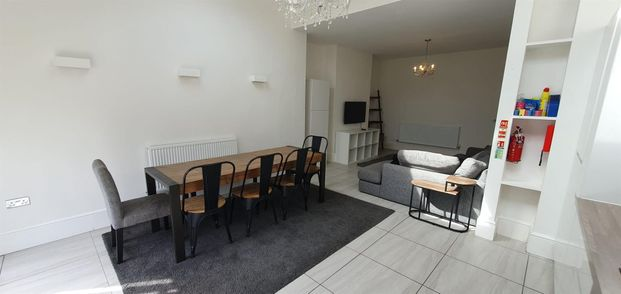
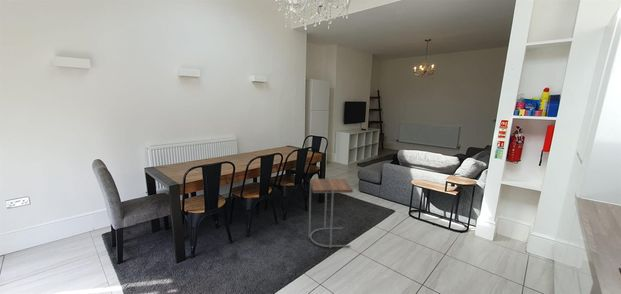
+ side table [308,176,354,249]
